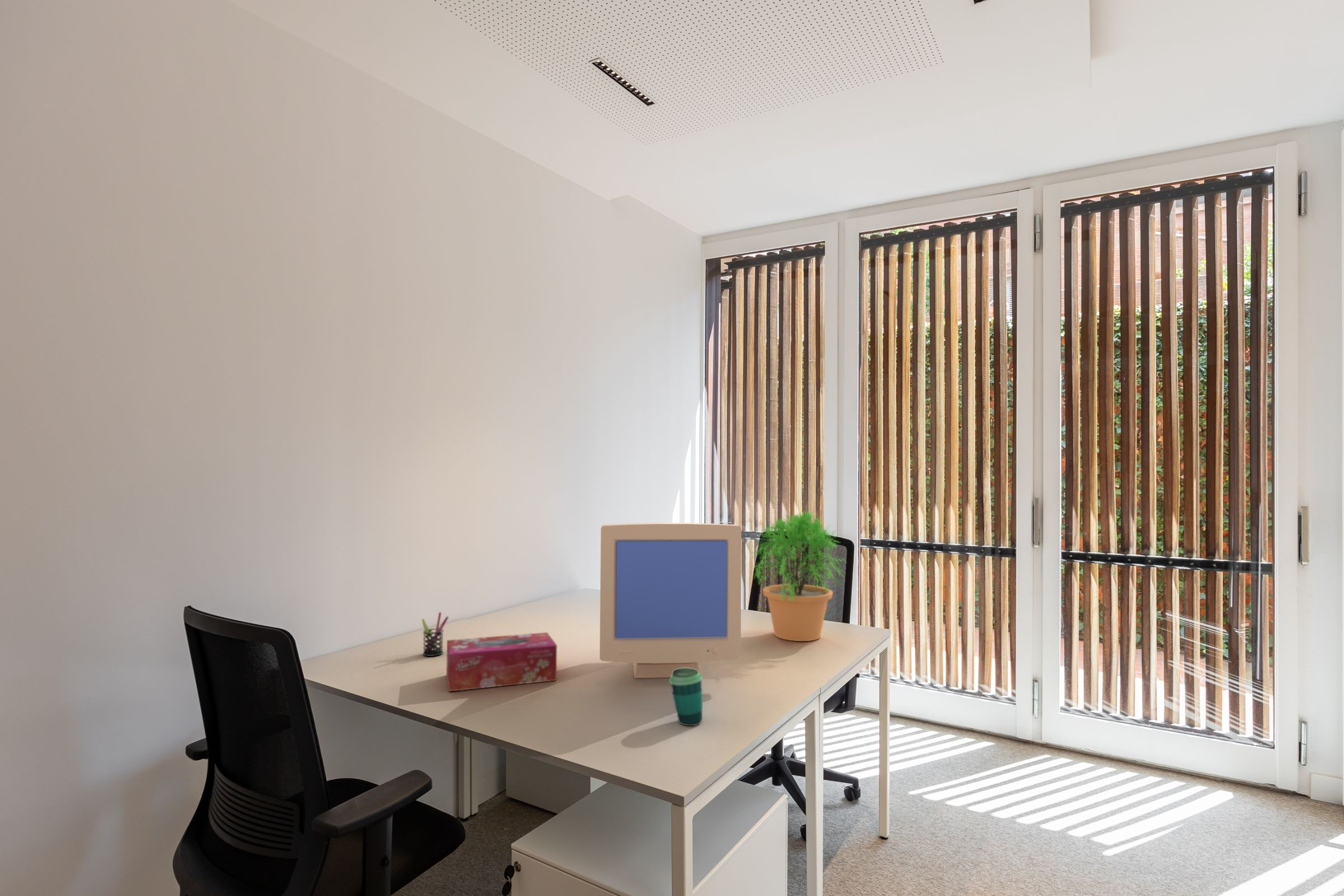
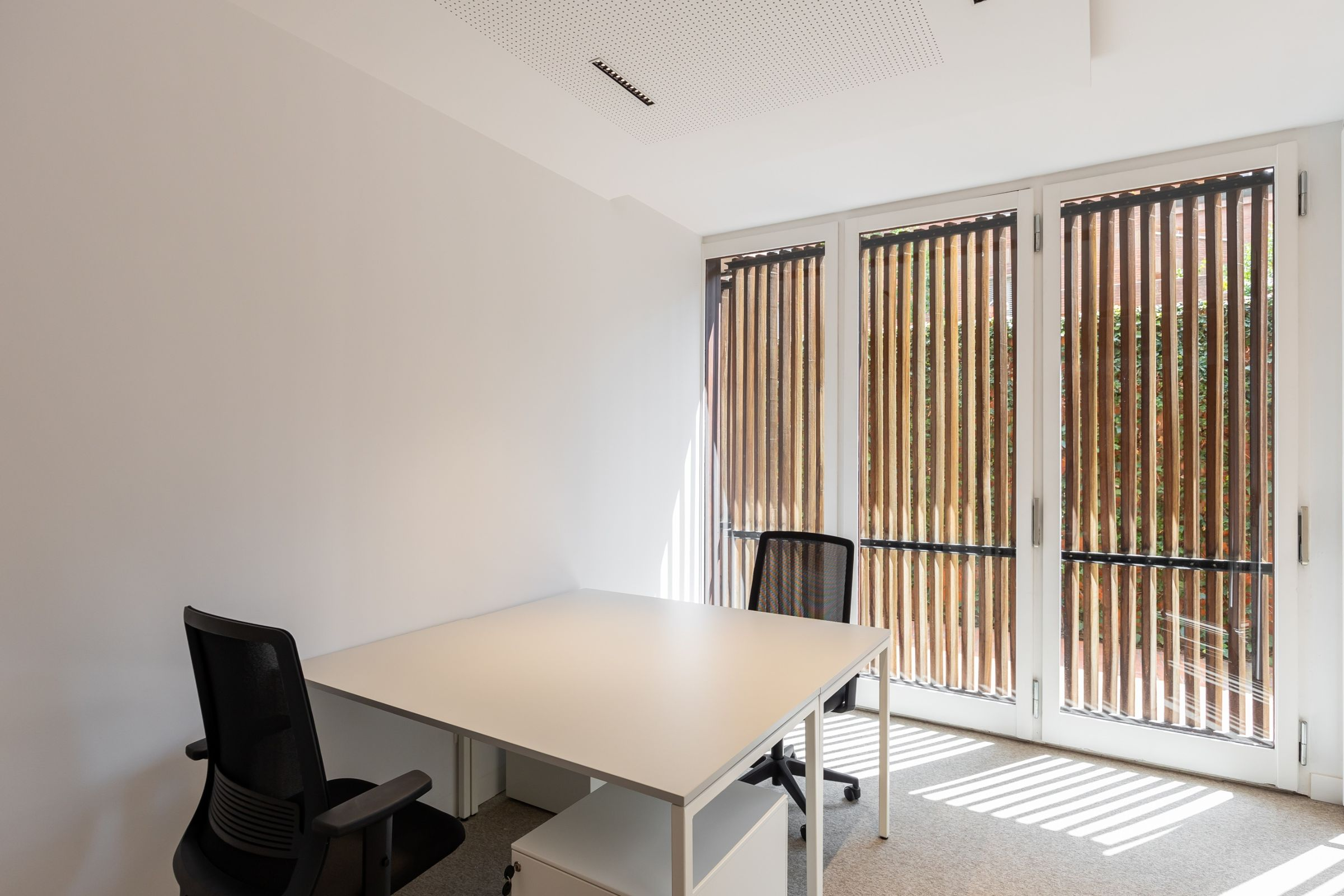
- potted plant [749,508,847,642]
- pen holder [421,612,449,657]
- tissue box [446,632,557,692]
- computer monitor [599,522,742,679]
- cup [669,668,703,726]
